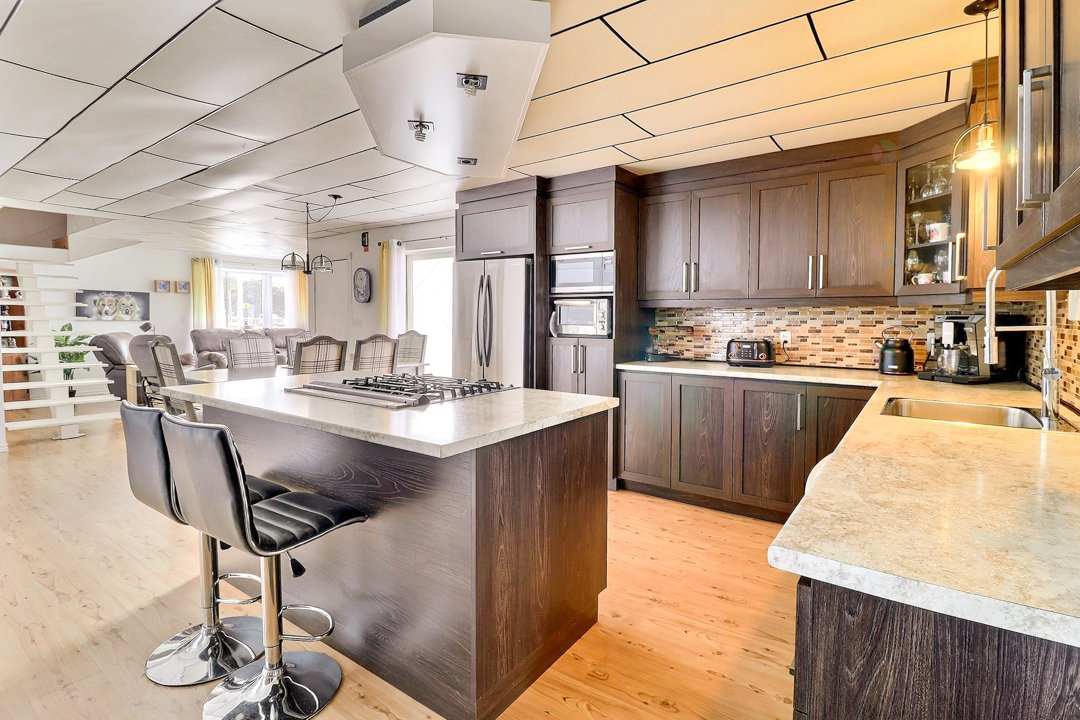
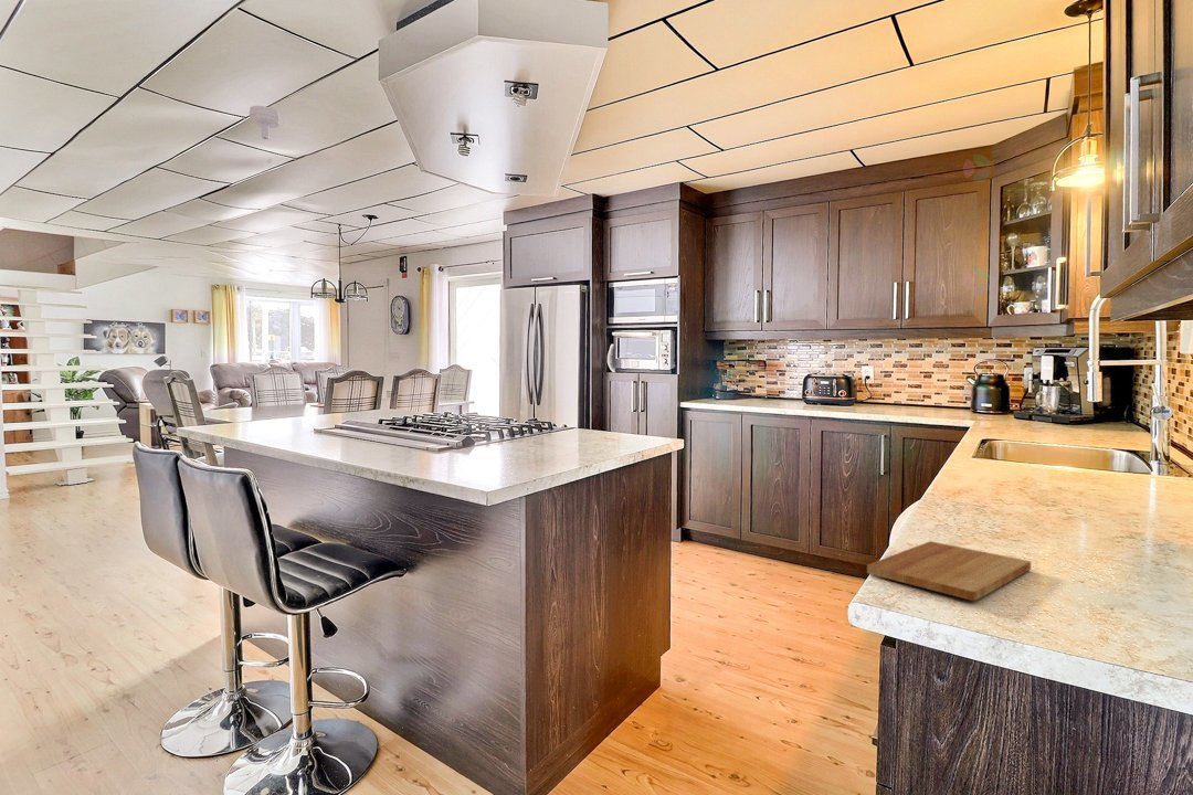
+ cutting board [866,540,1032,602]
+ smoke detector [249,105,281,140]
